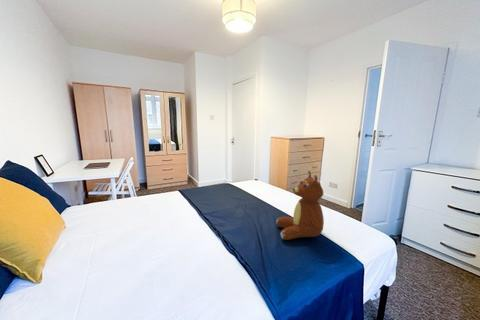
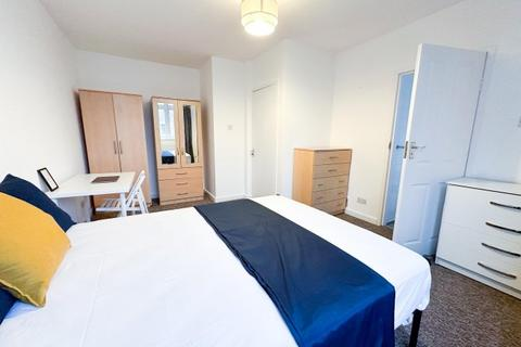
- teddy bear [275,170,325,241]
